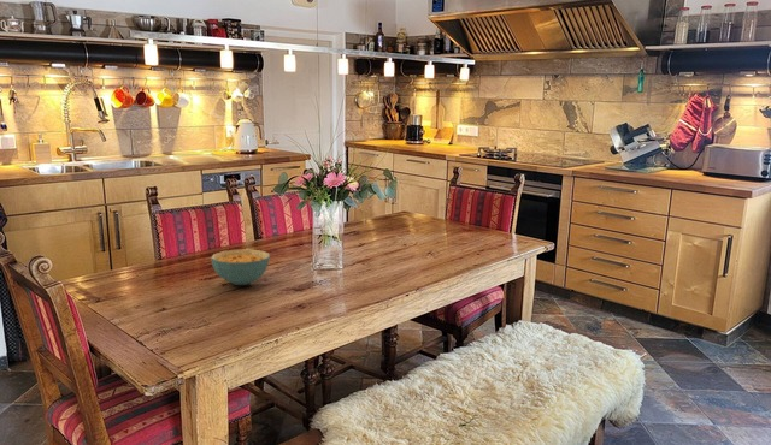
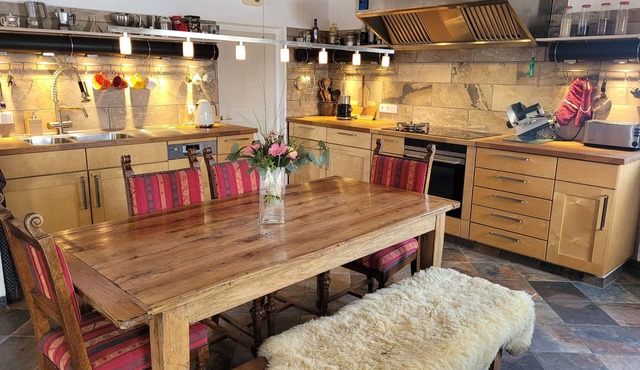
- cereal bowl [210,249,271,286]
